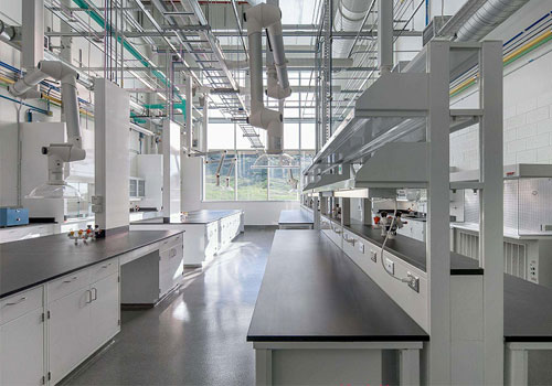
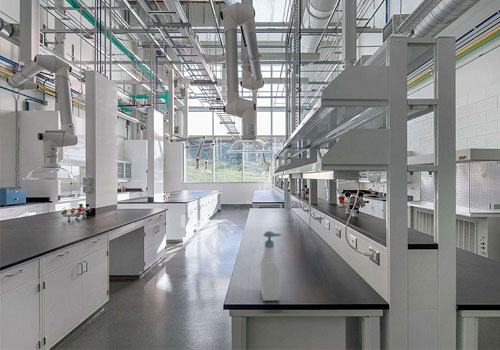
+ soap bottle [260,230,282,302]
